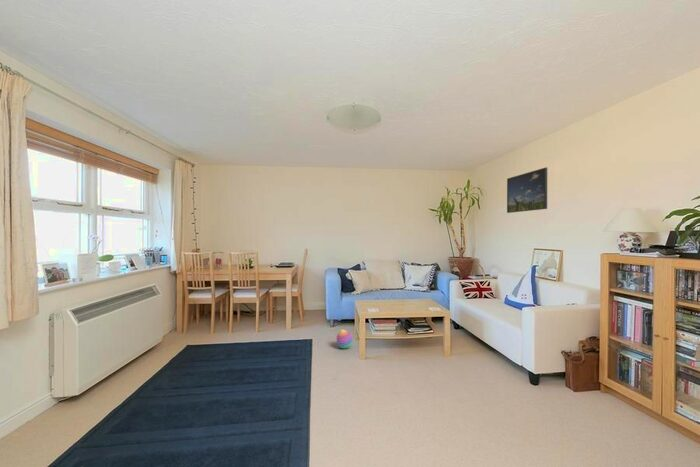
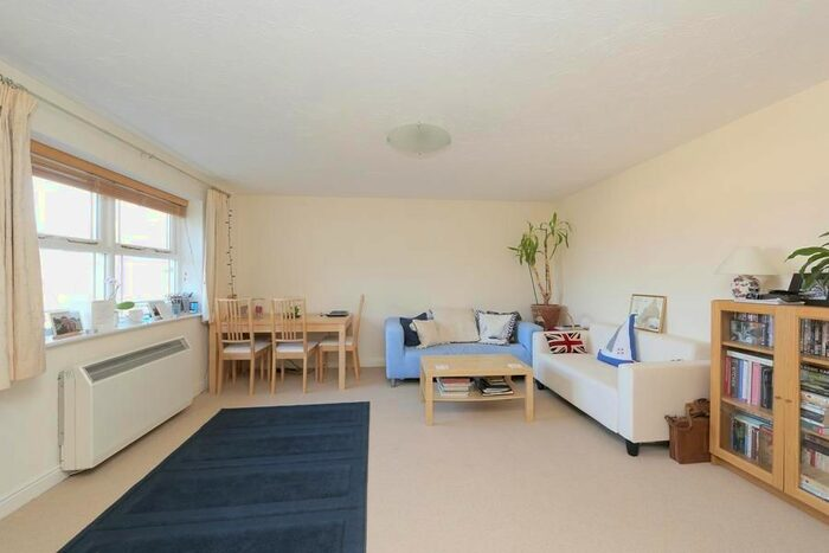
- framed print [506,166,548,214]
- stacking toy [335,329,353,349]
